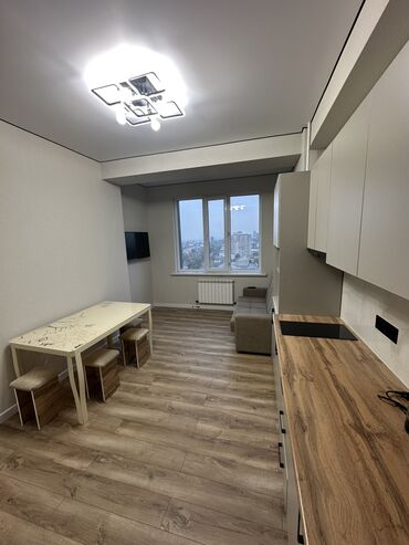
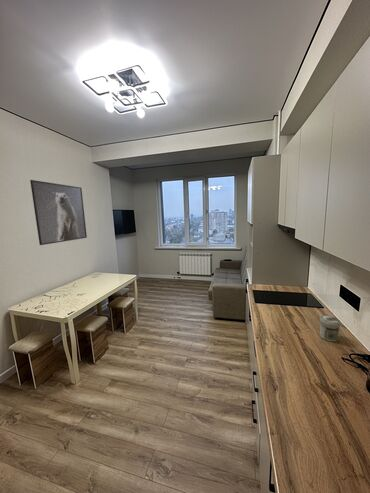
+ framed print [29,179,88,246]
+ jar [319,315,341,342]
